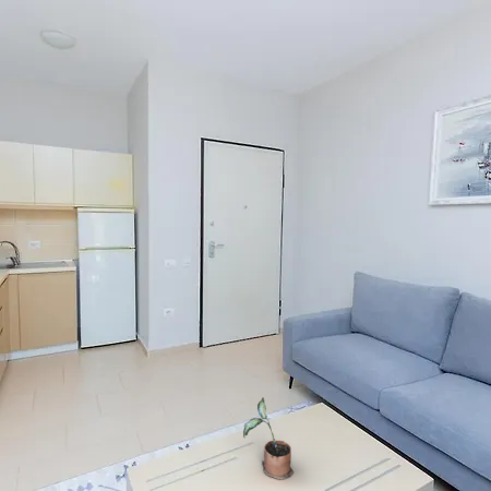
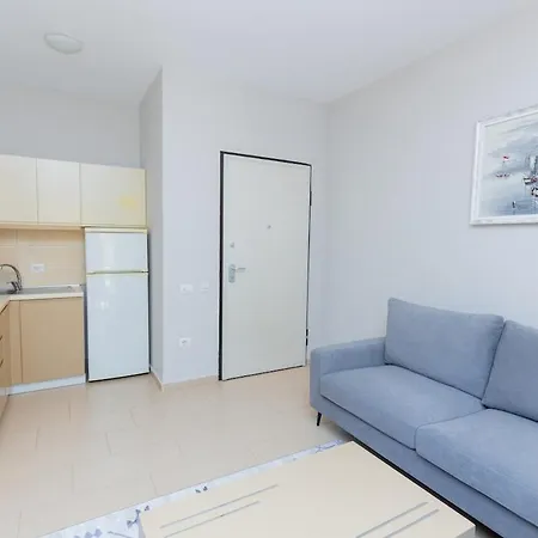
- potted plant [242,396,295,481]
